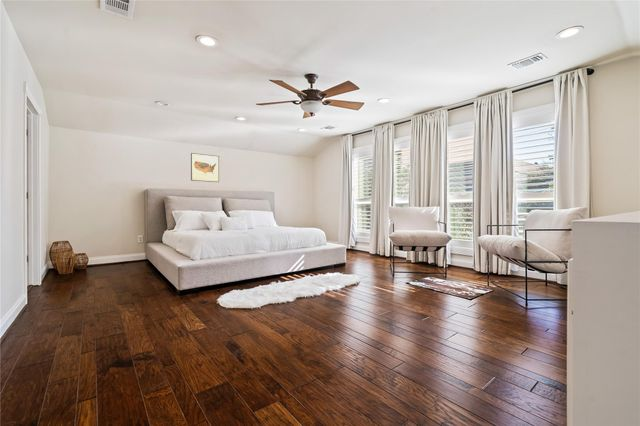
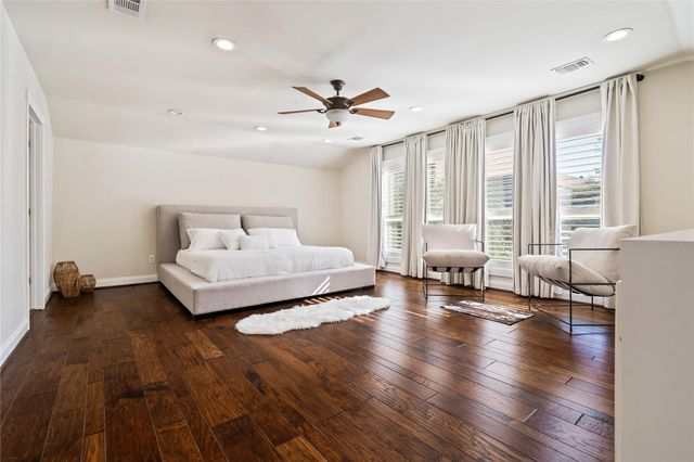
- wall art [190,152,220,183]
